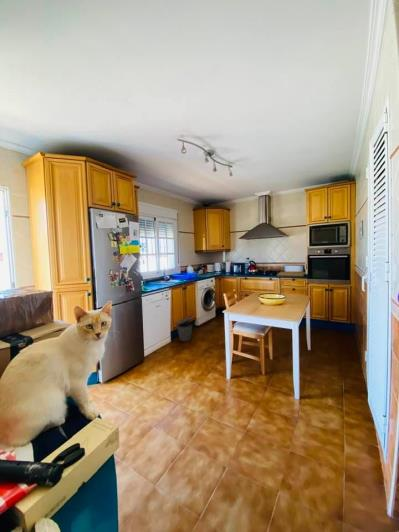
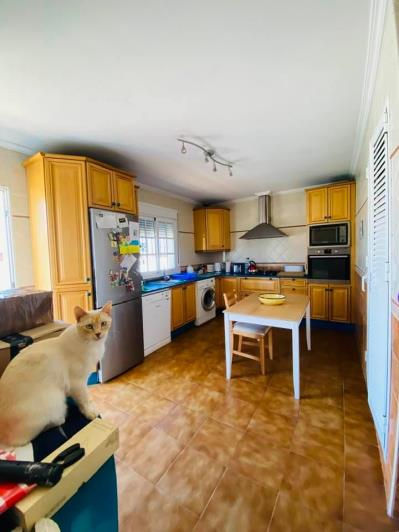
- trash can [174,316,193,342]
